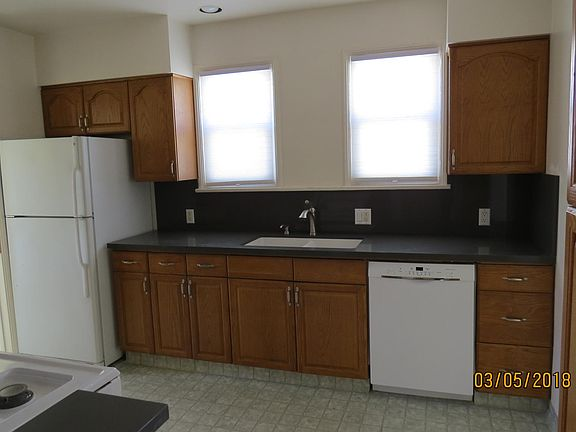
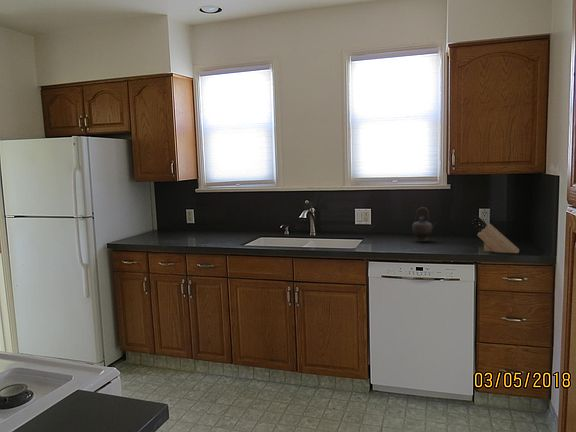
+ teapot [411,206,438,243]
+ knife block [470,214,520,254]
